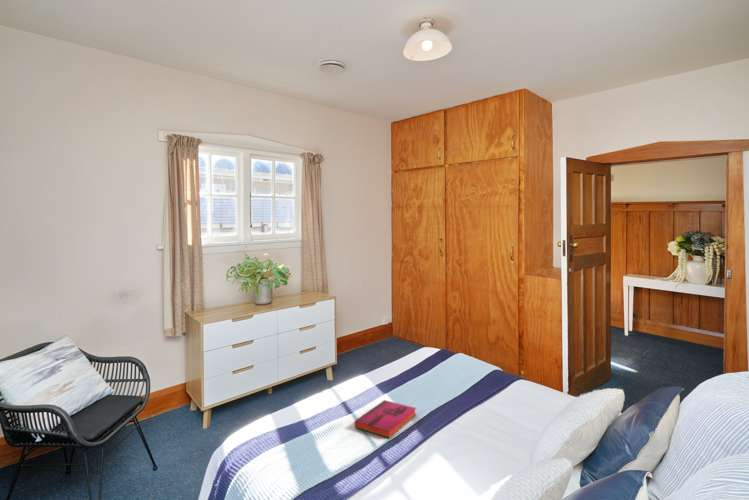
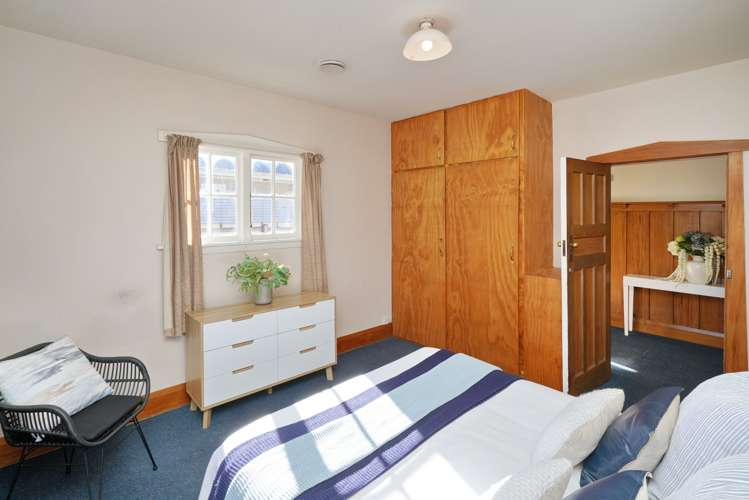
- hardback book [354,399,417,439]
